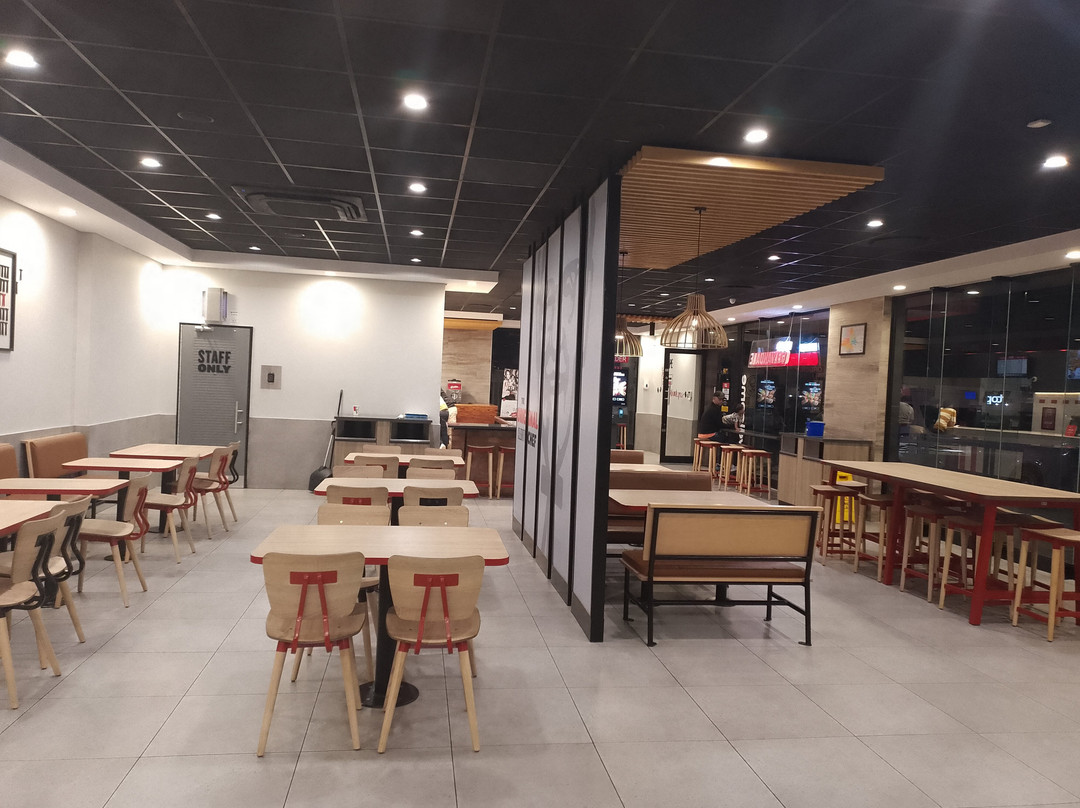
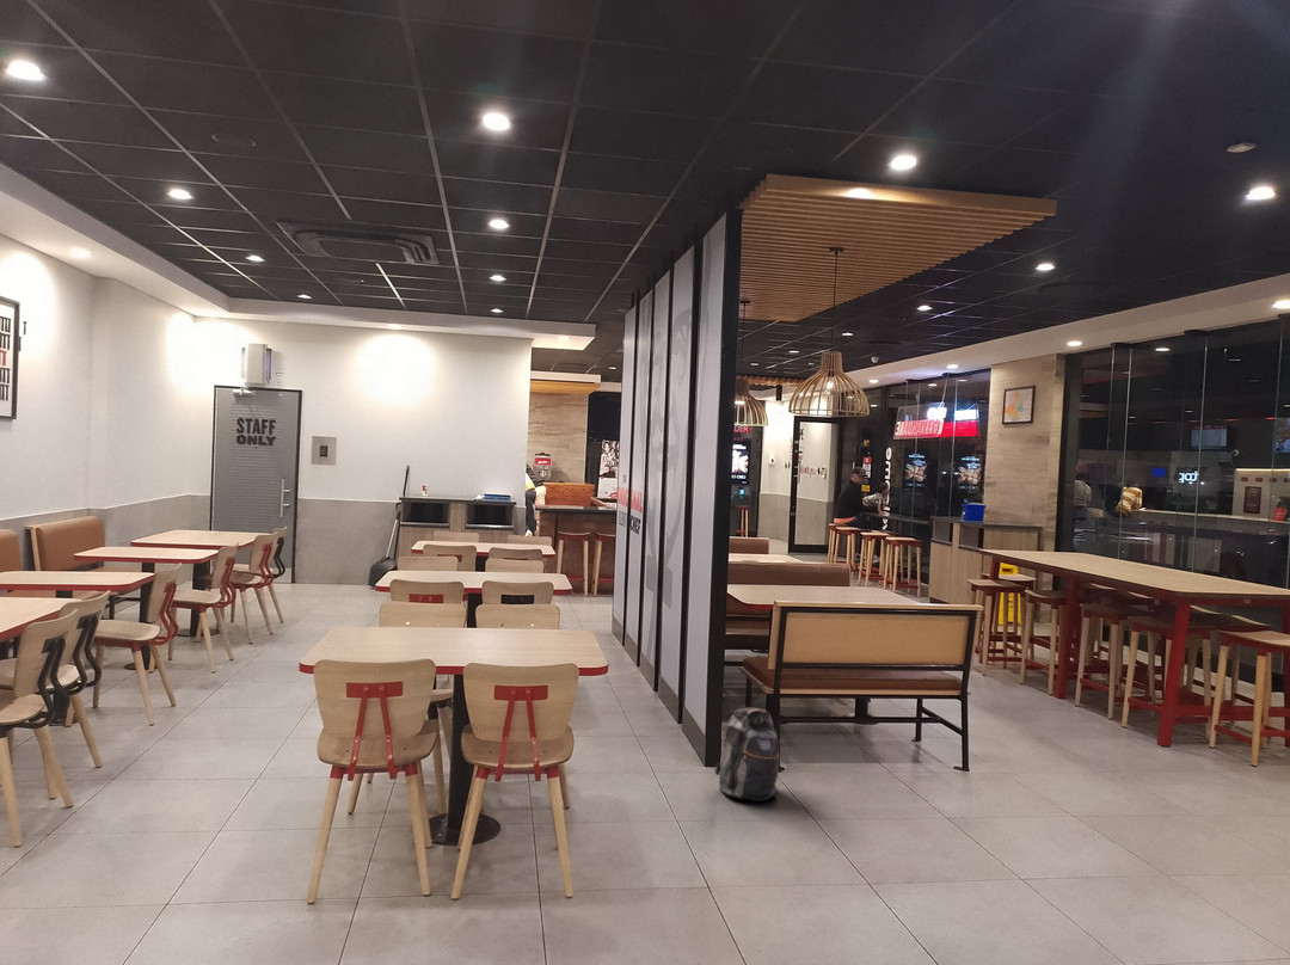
+ backpack [713,706,781,803]
